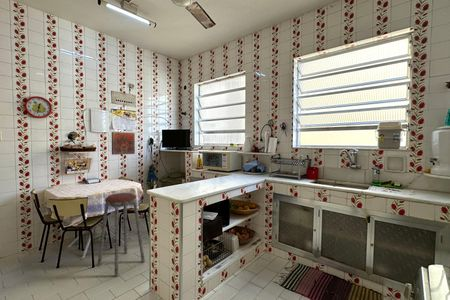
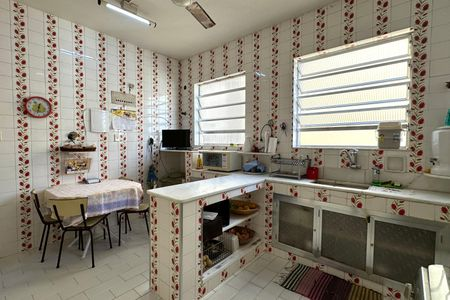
- music stool [96,192,146,278]
- decorative tile [111,131,136,156]
